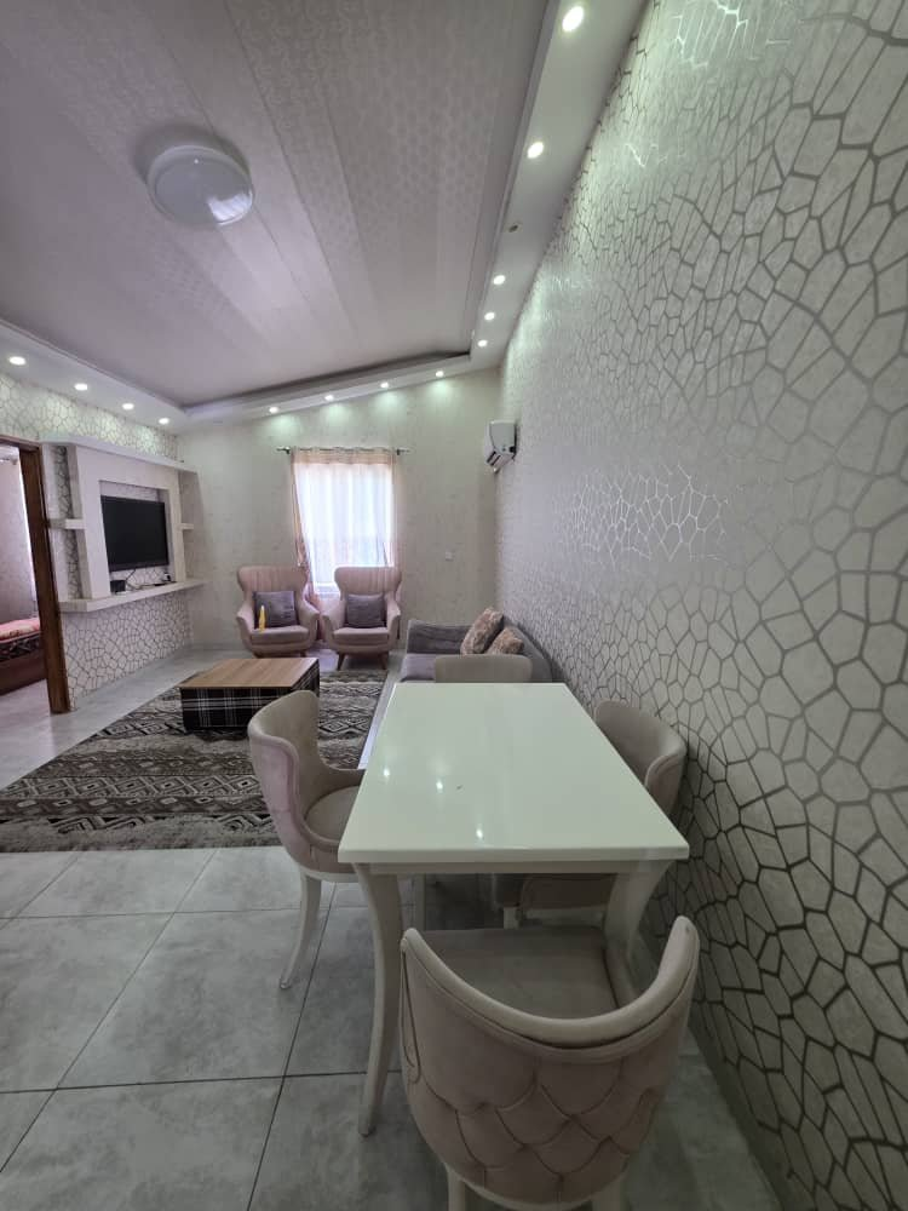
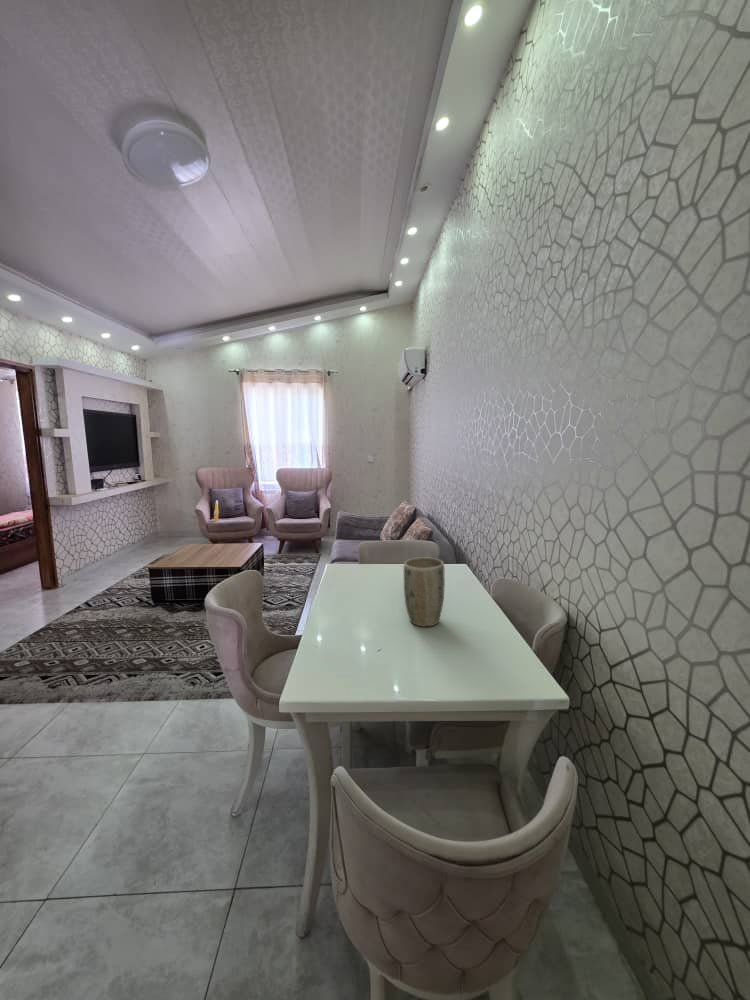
+ plant pot [403,556,446,627]
